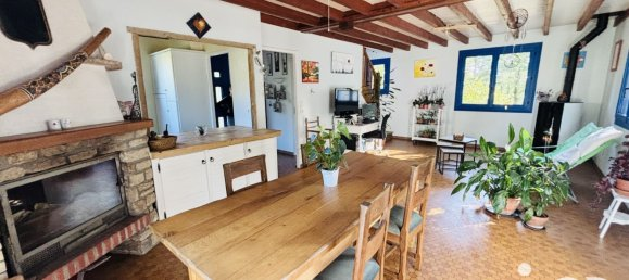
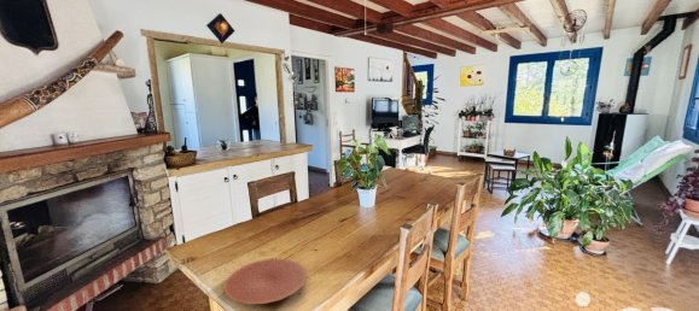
+ plate [222,258,309,305]
